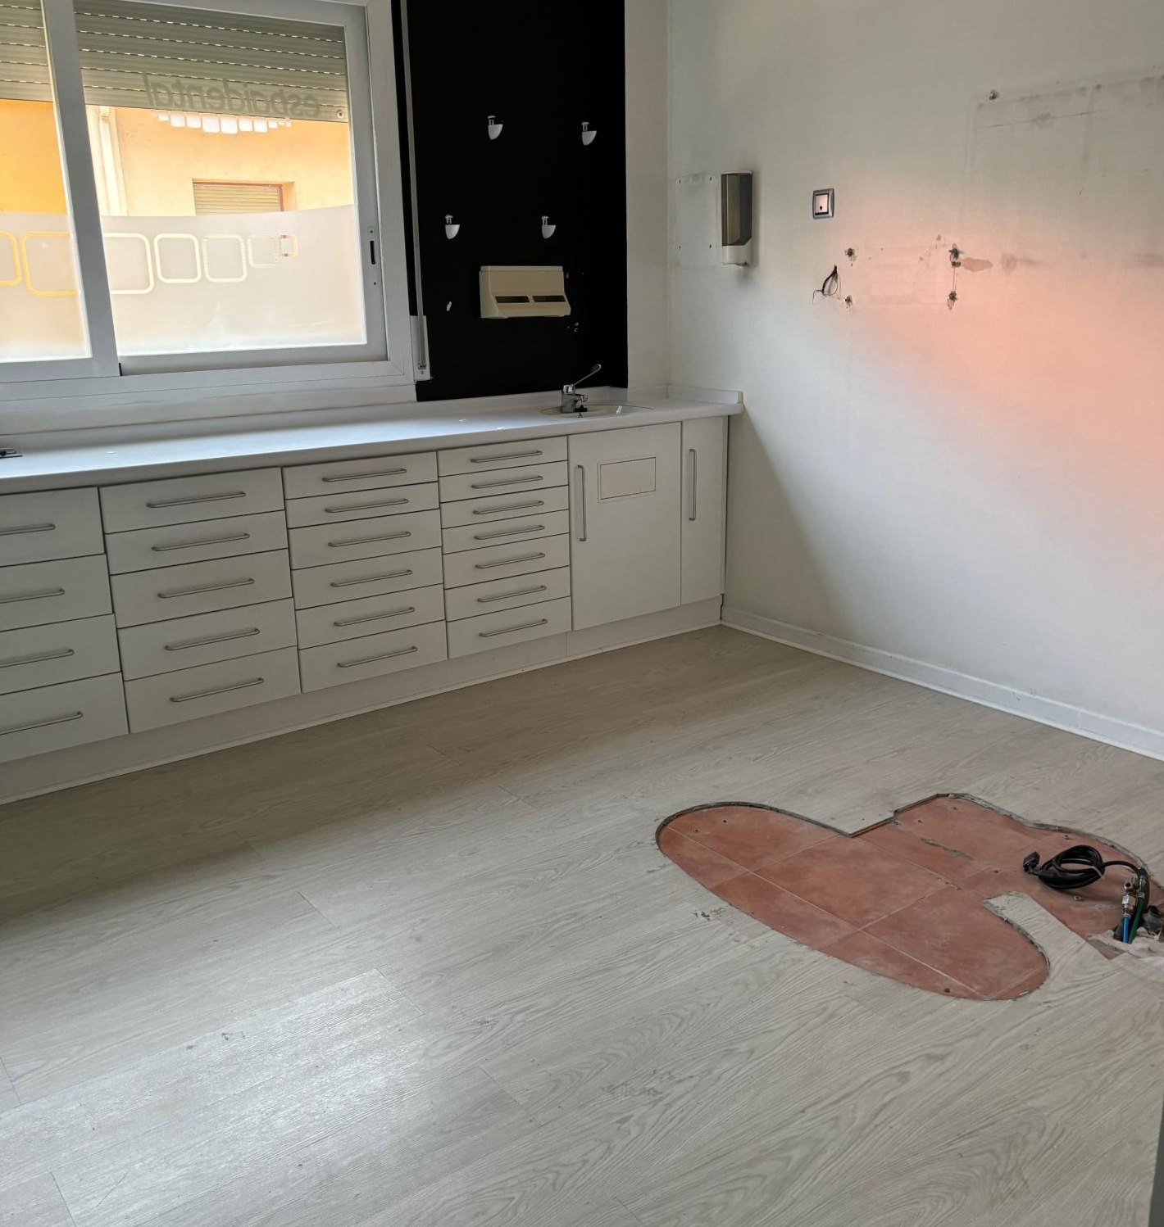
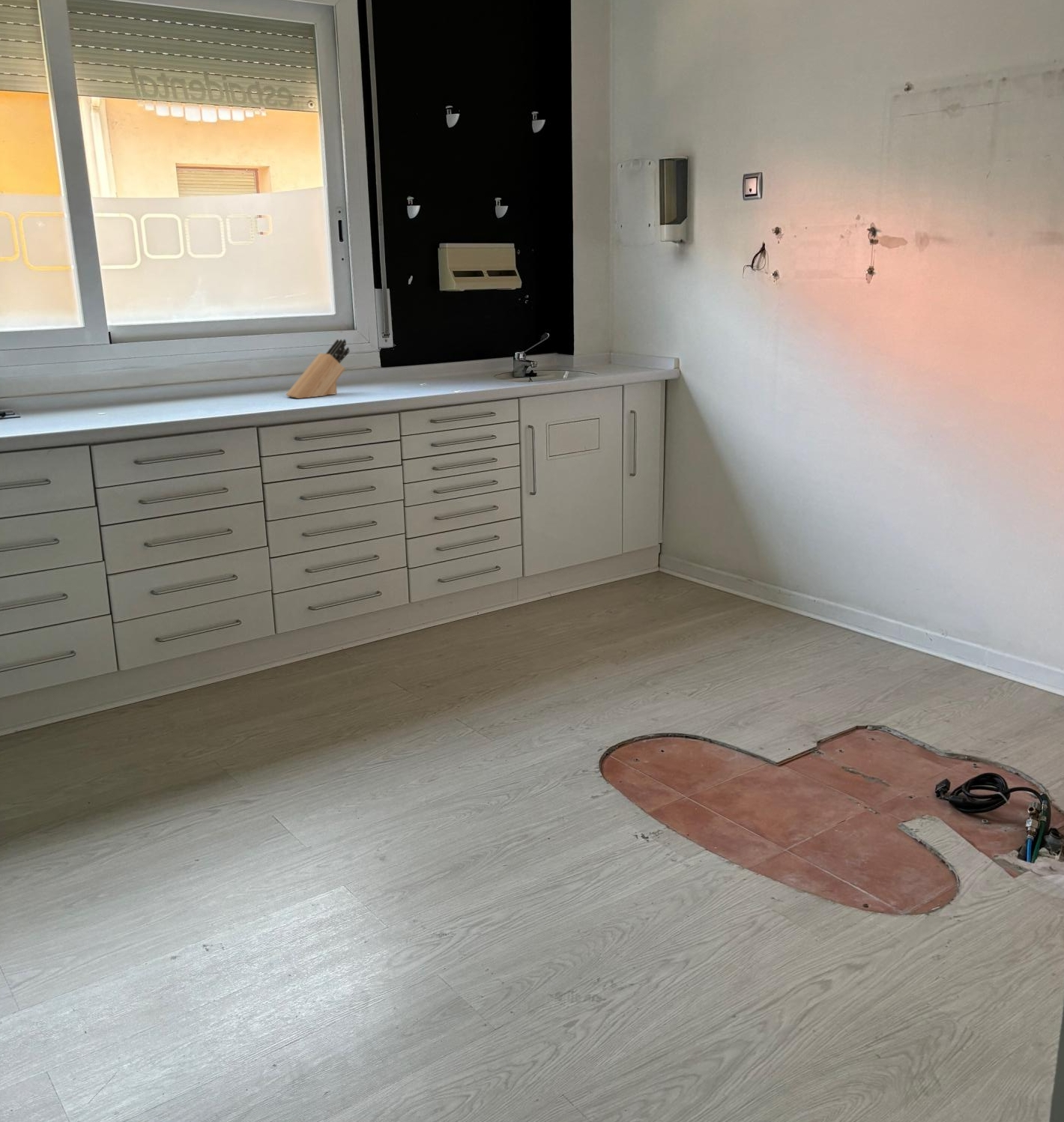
+ knife block [285,339,350,399]
